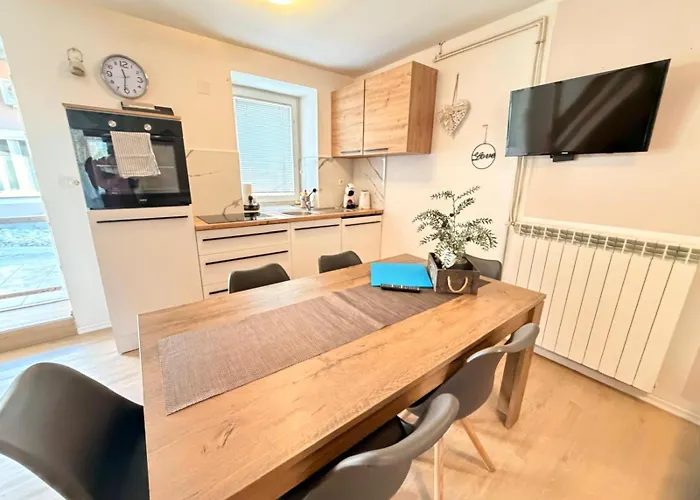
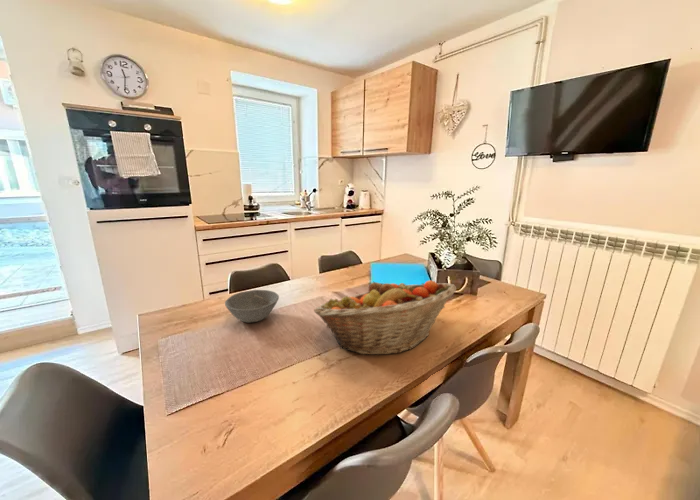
+ bowl [224,289,280,323]
+ fruit basket [313,279,457,356]
